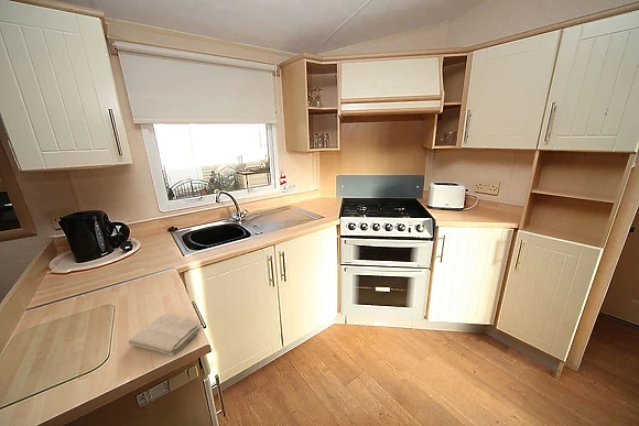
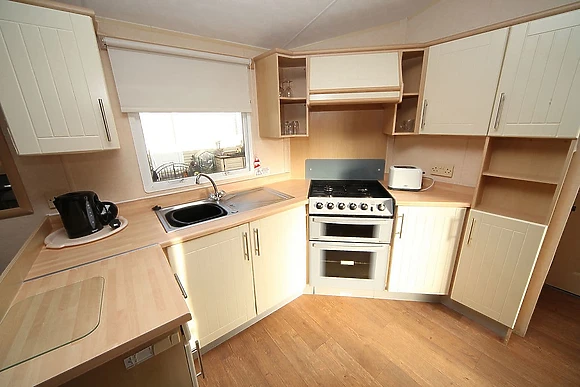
- washcloth [128,314,202,357]
